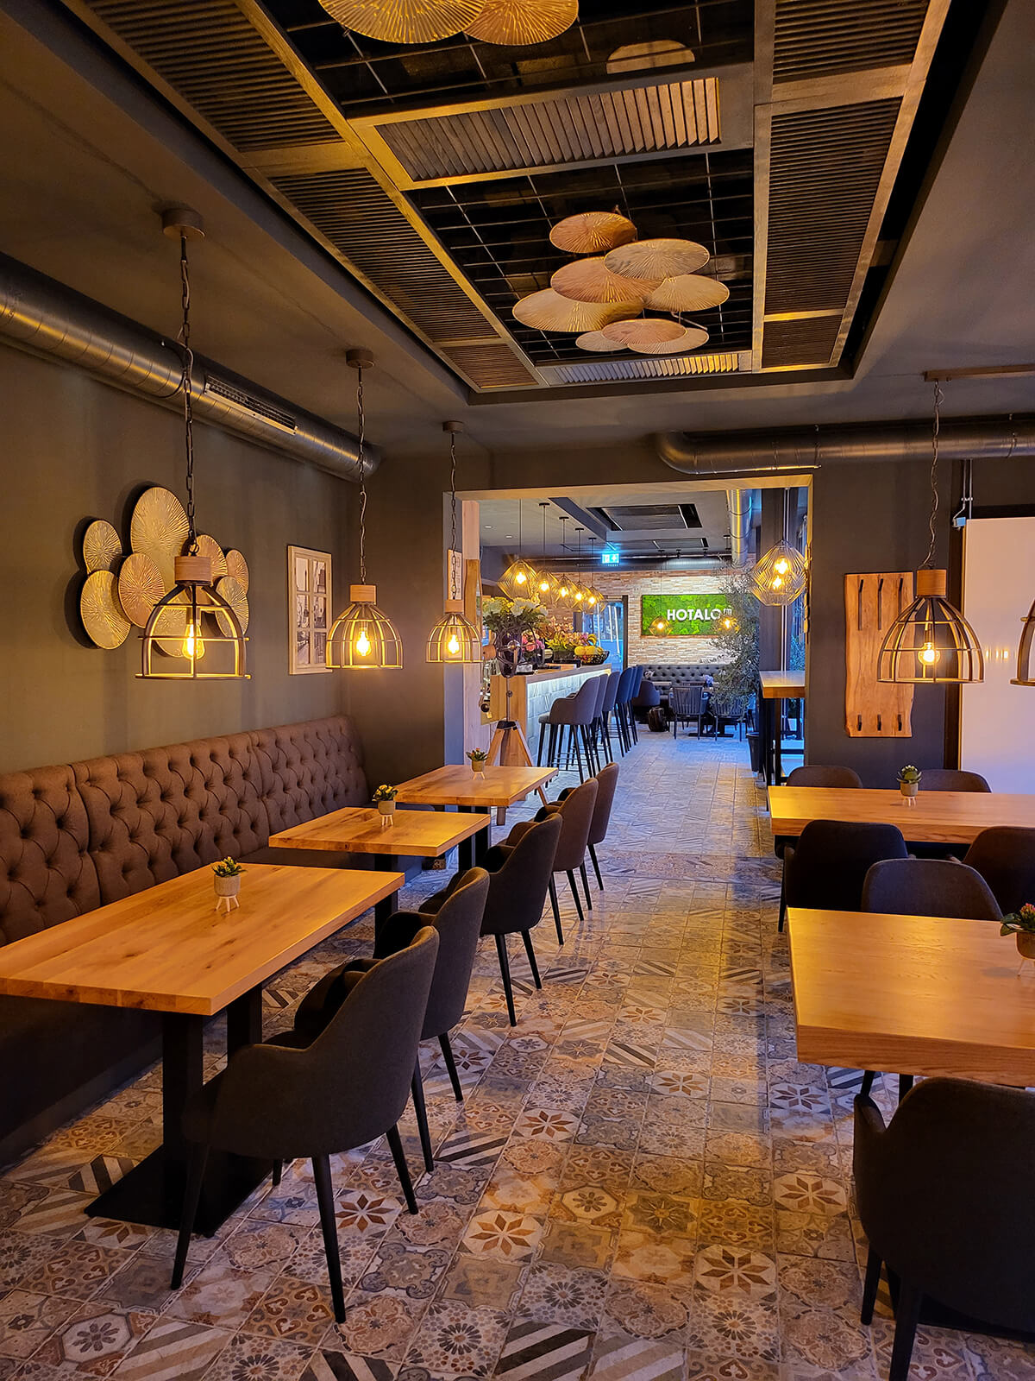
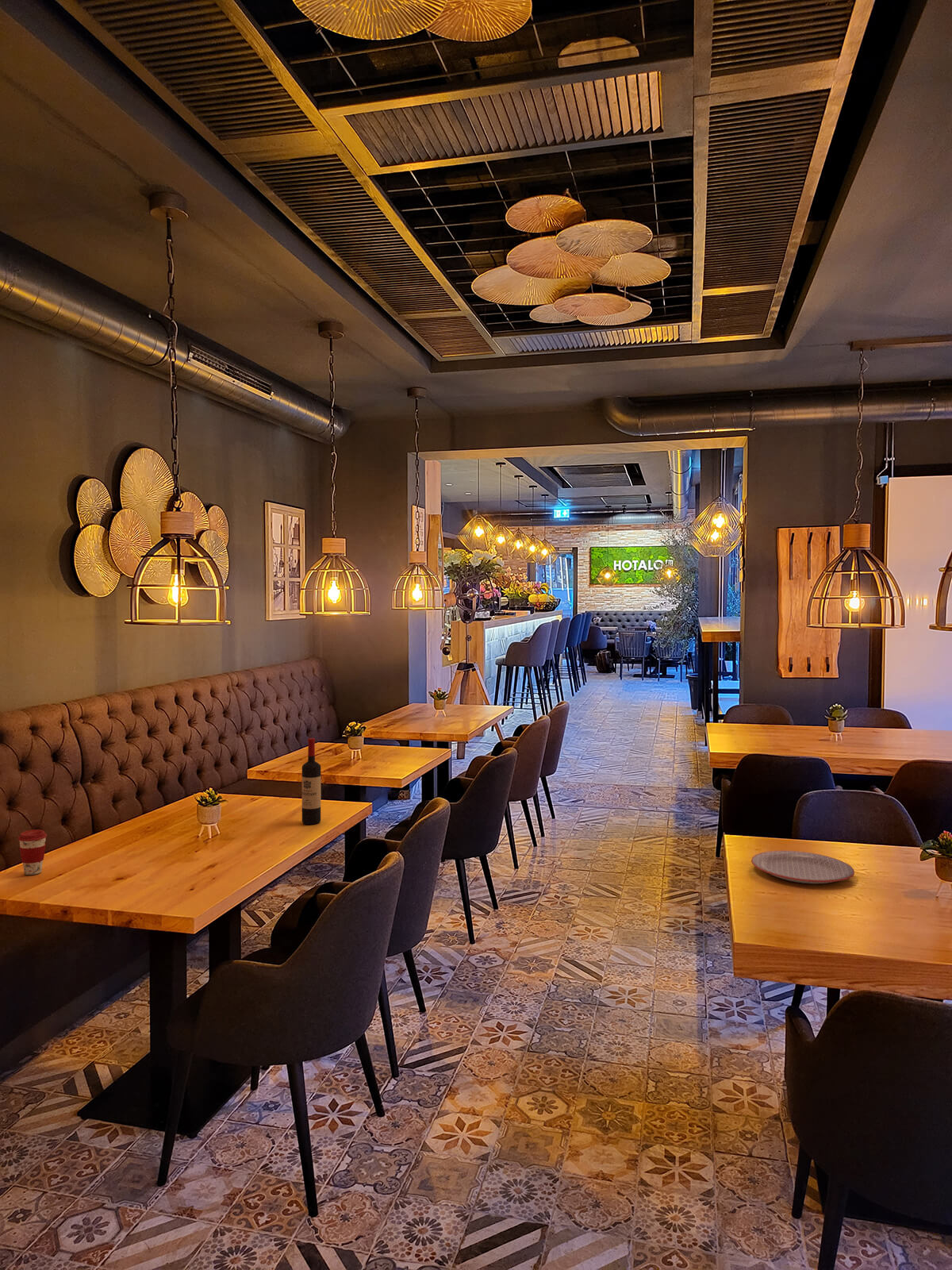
+ wine bottle [301,737,321,825]
+ plate [750,850,855,884]
+ coffee cup [17,829,48,876]
